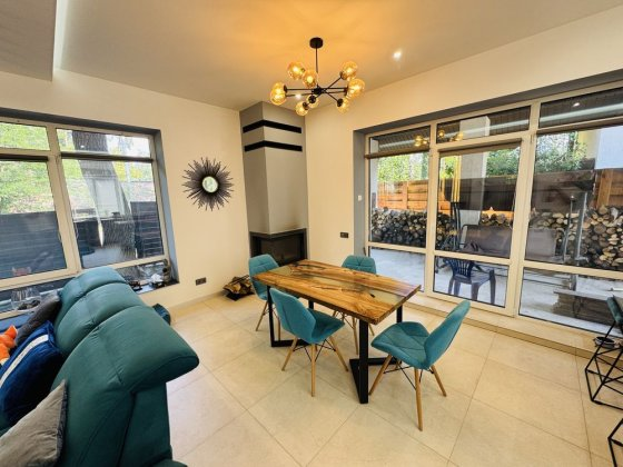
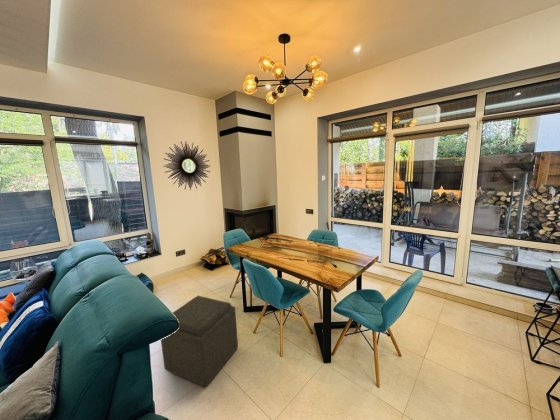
+ ottoman [160,295,239,387]
